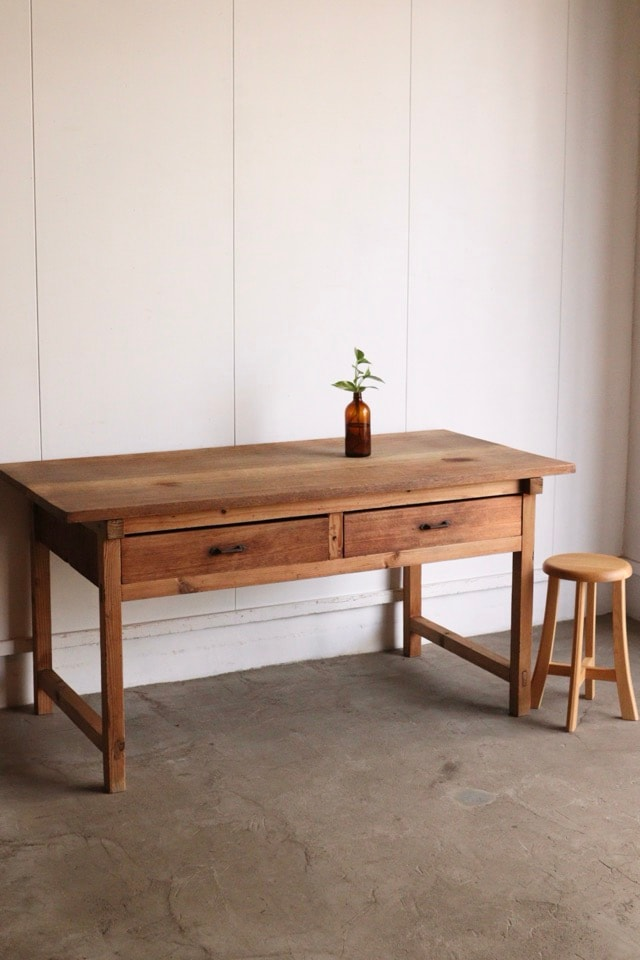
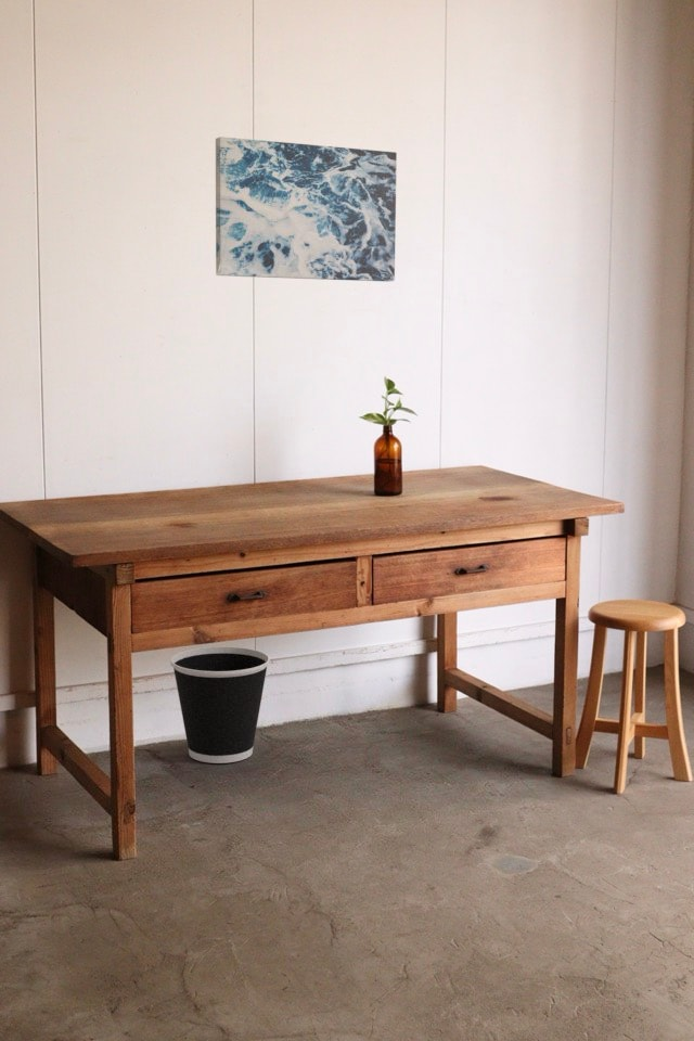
+ wall art [215,136,398,283]
+ wastebasket [170,646,271,764]
